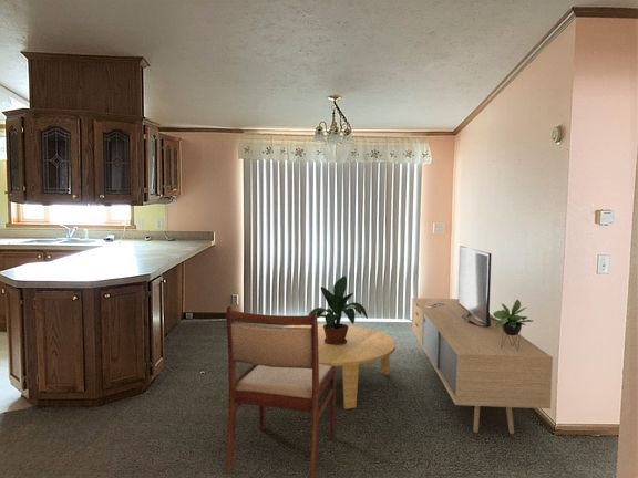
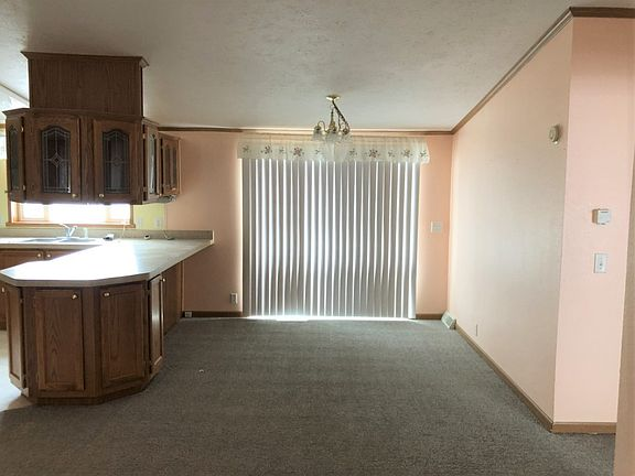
- coffee table [281,323,397,409]
- media console [411,245,554,435]
- potted plant [308,276,369,345]
- dining chair [225,305,337,478]
